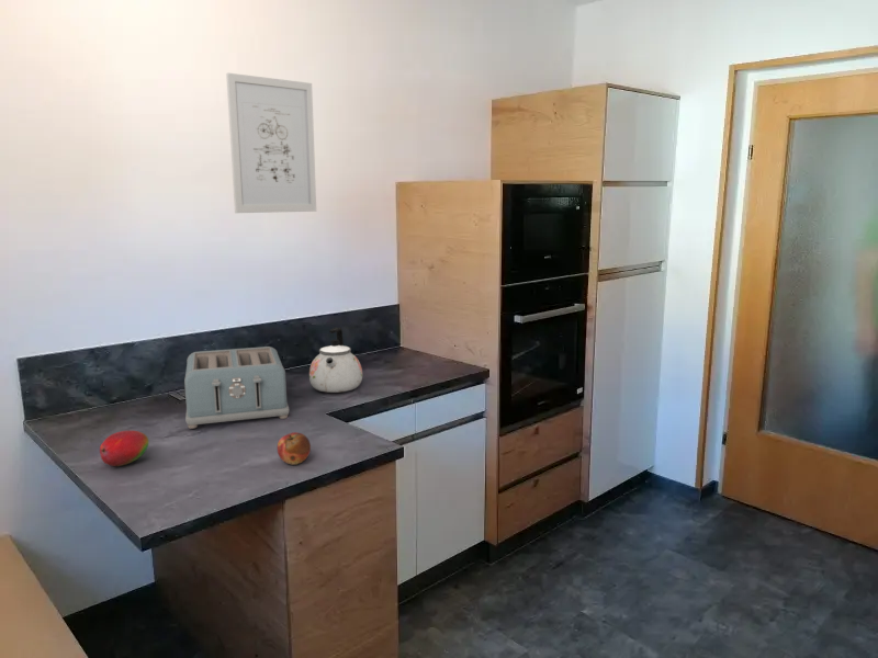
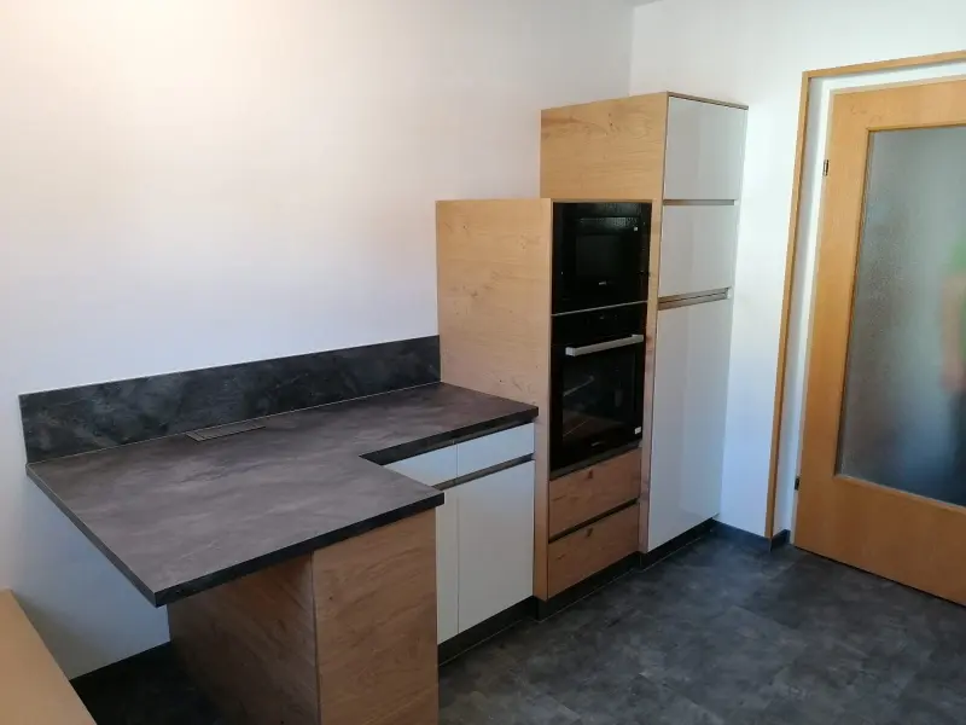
- toaster [183,345,291,430]
- wall art [225,72,317,214]
- kettle [308,326,363,394]
- fruit [277,431,312,466]
- fruit [99,430,150,467]
